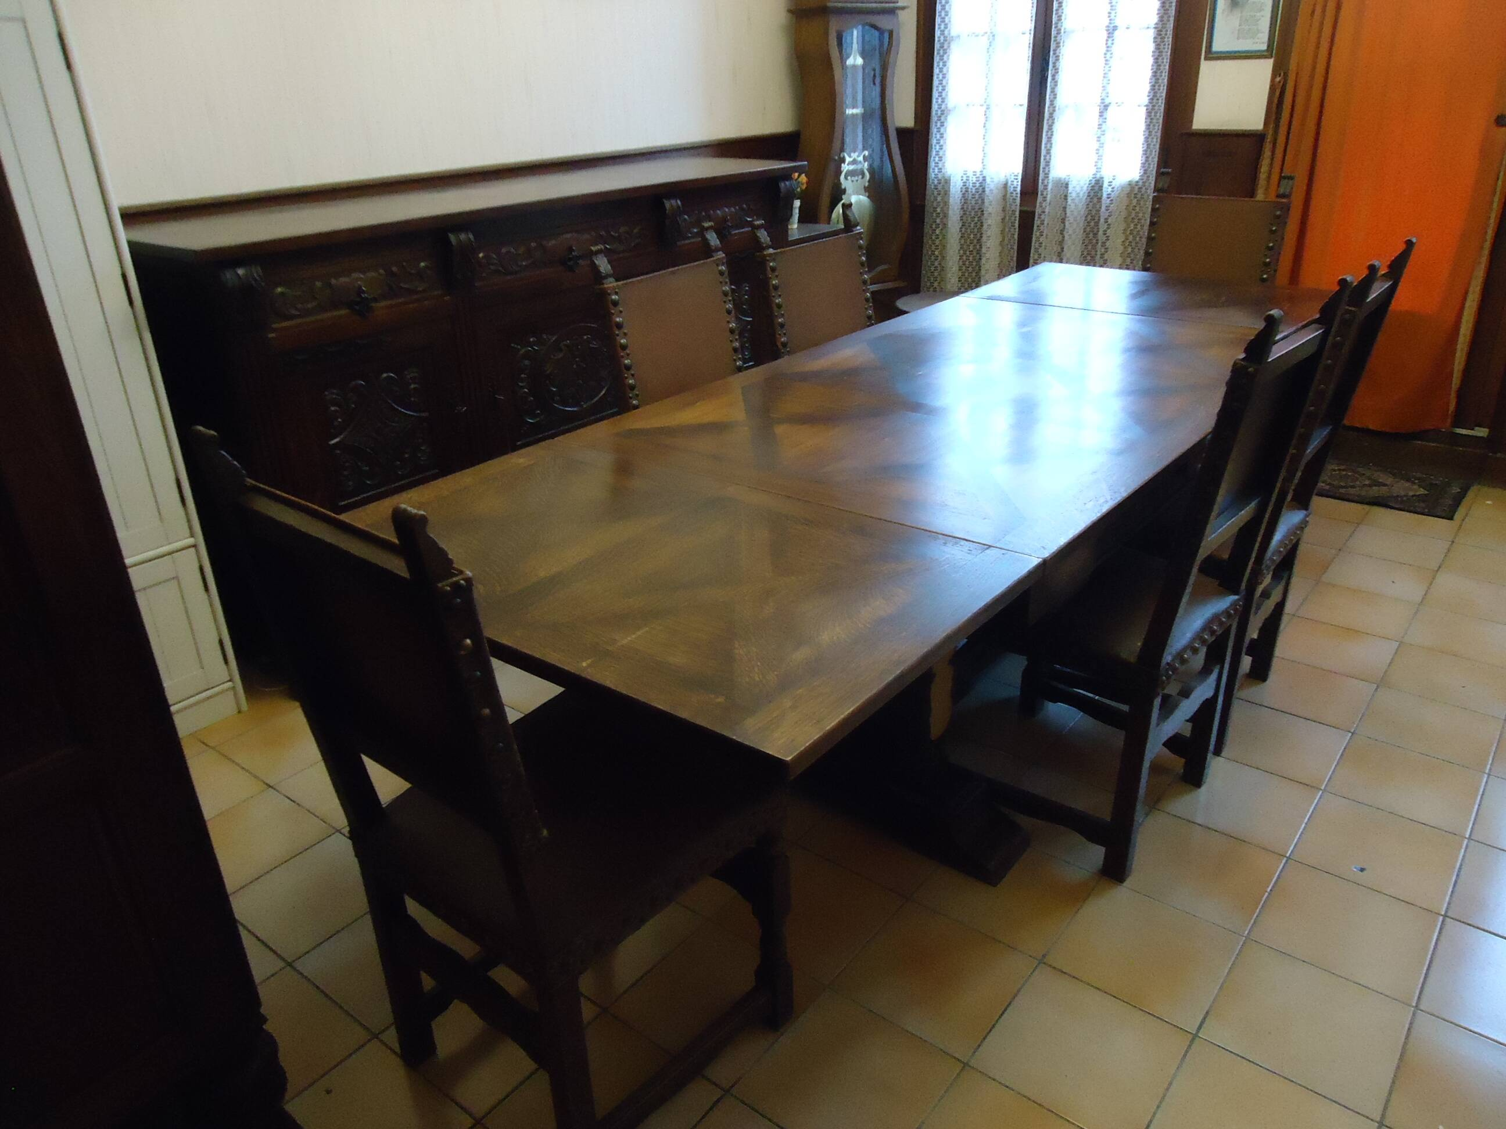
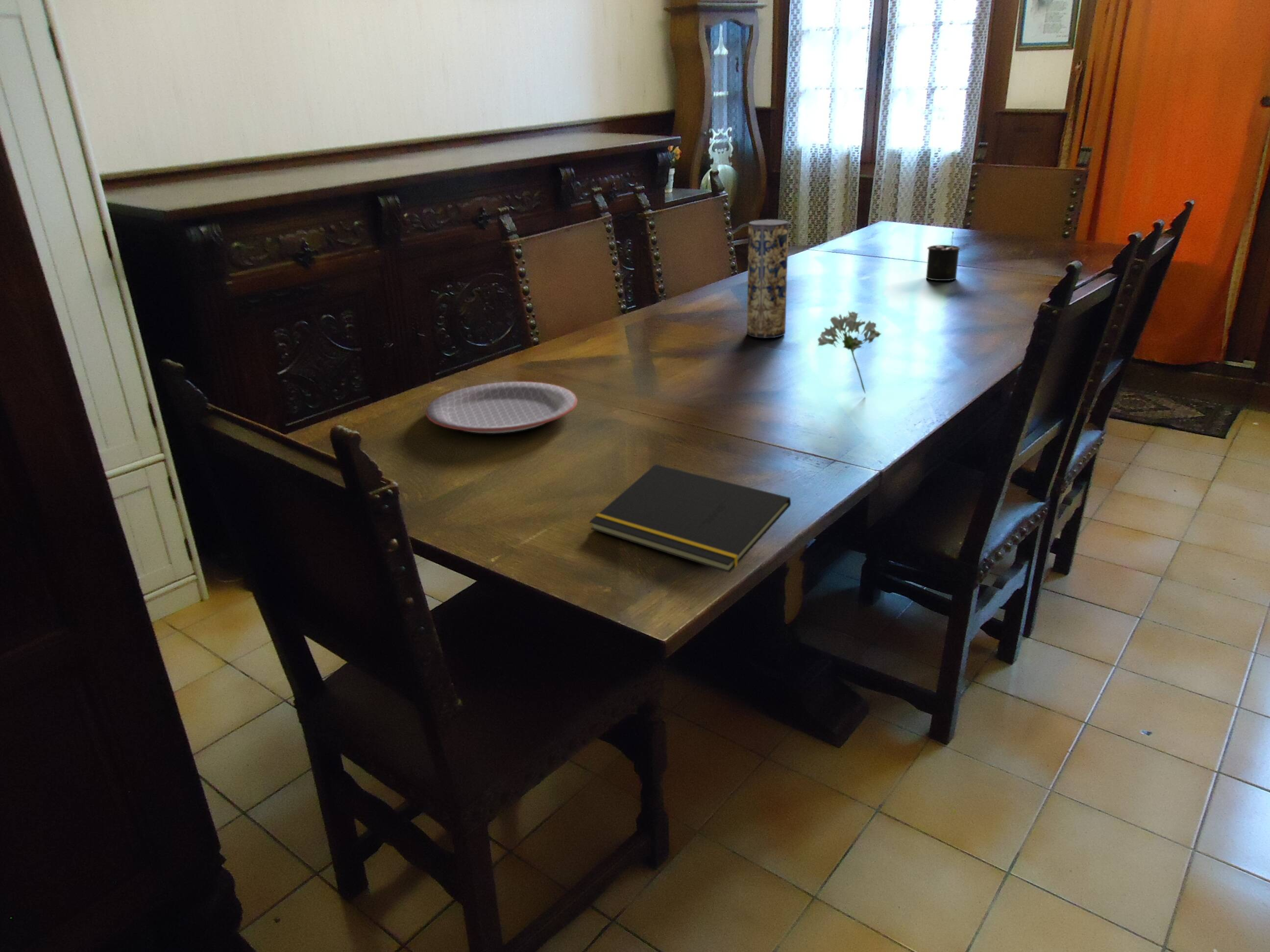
+ notepad [589,464,791,573]
+ vase [747,219,789,338]
+ plate [425,381,578,434]
+ candle [926,231,961,281]
+ flower [817,310,882,394]
